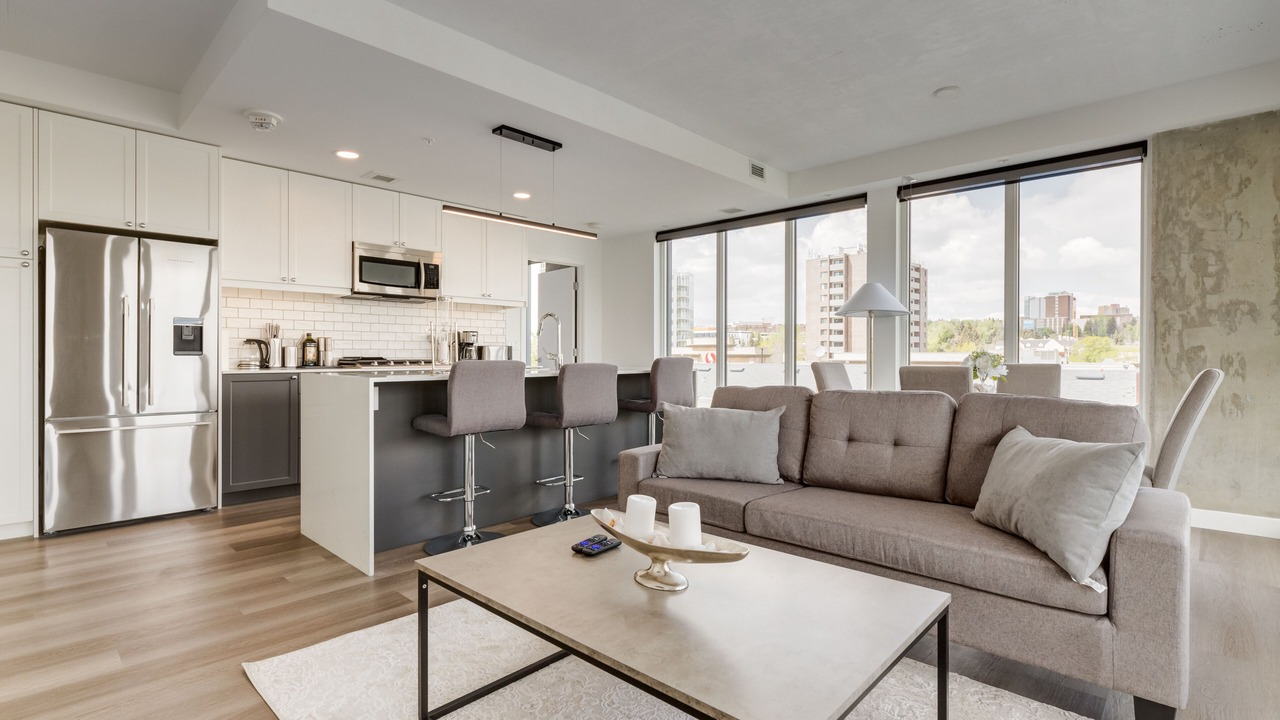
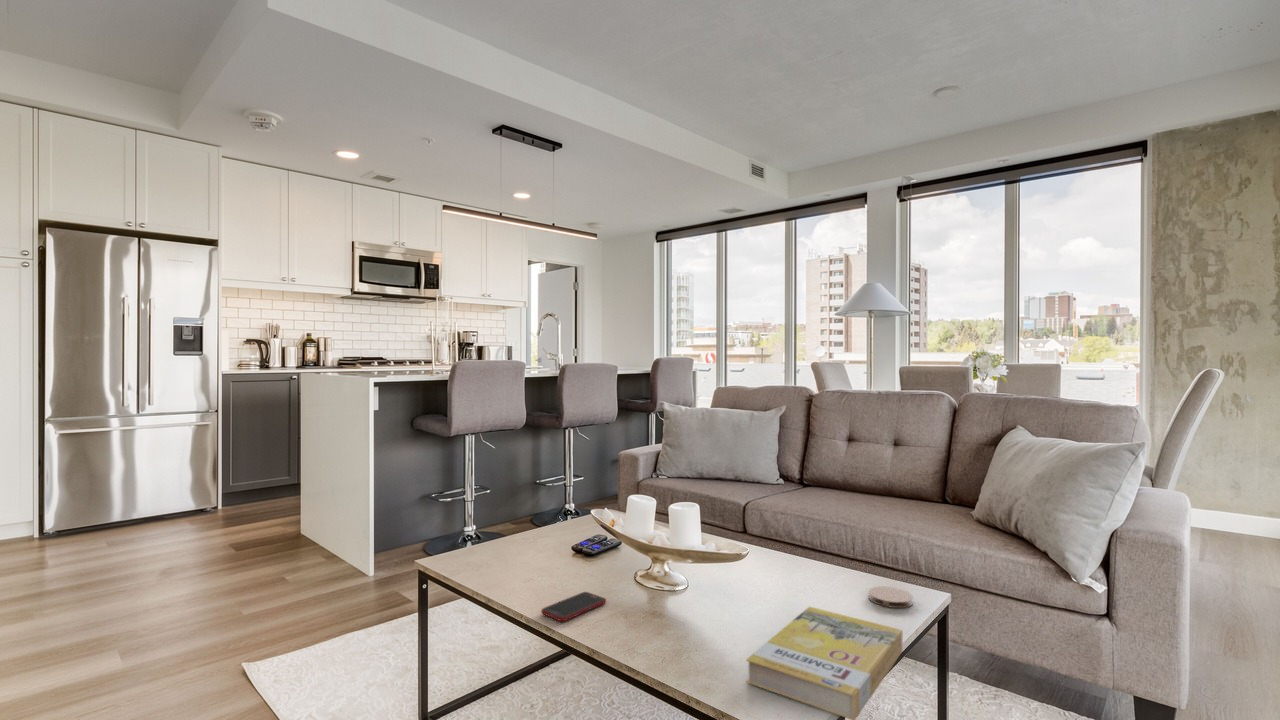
+ book [745,606,903,720]
+ cell phone [540,591,607,622]
+ coaster [868,585,914,609]
